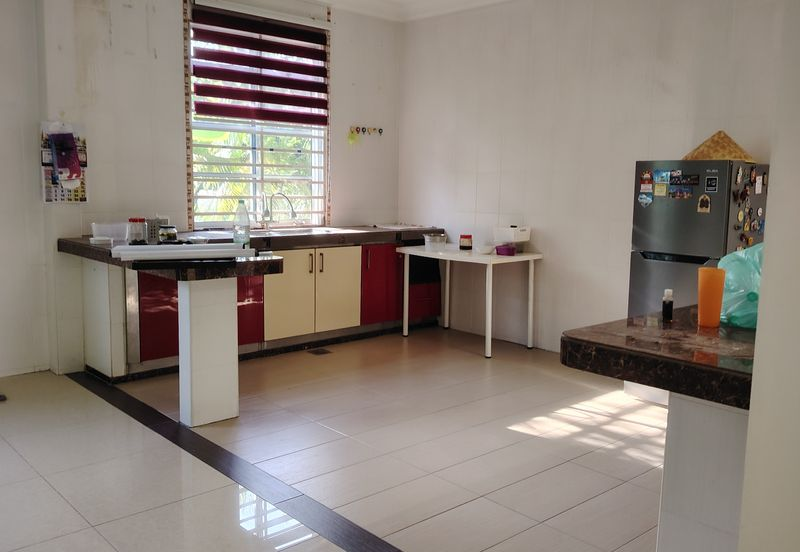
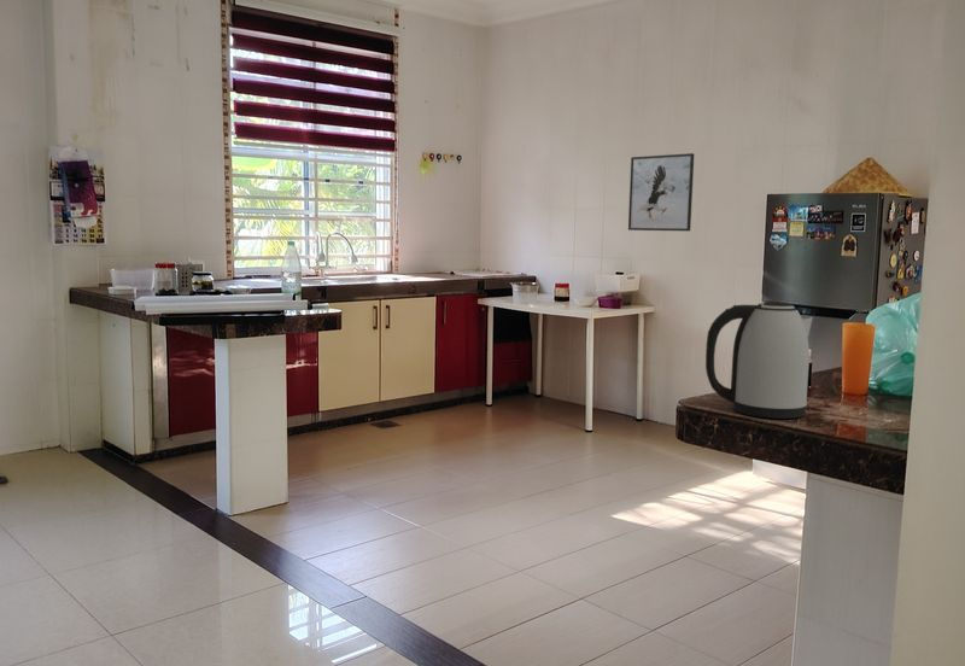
+ kettle [704,299,814,420]
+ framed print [627,152,695,233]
